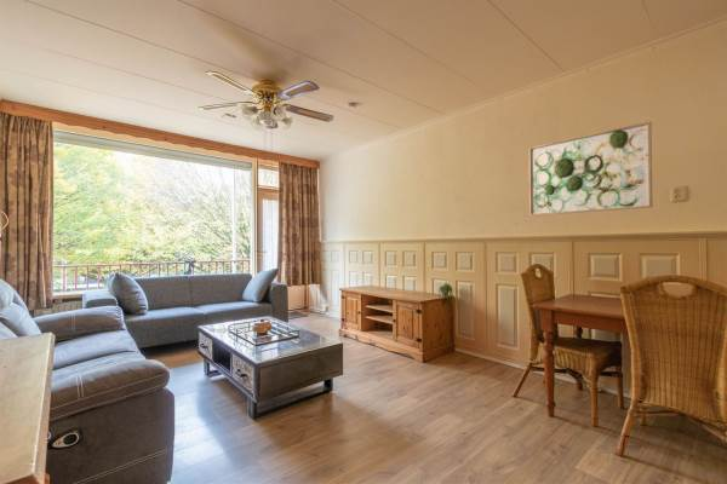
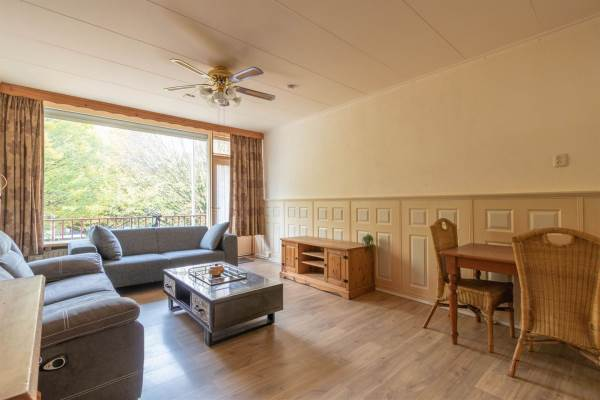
- wall art [527,120,653,217]
